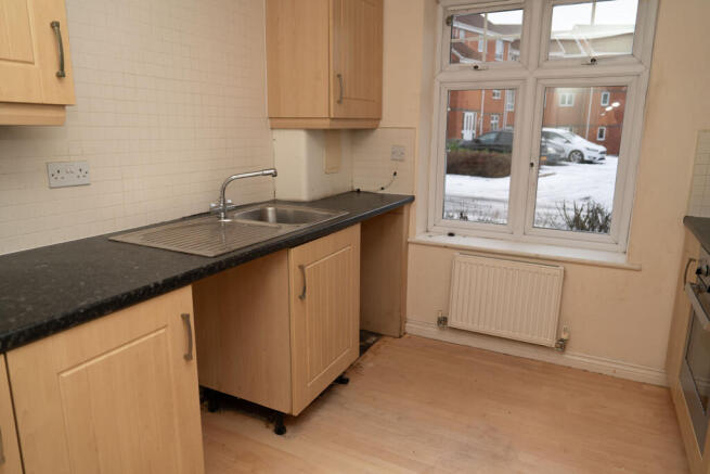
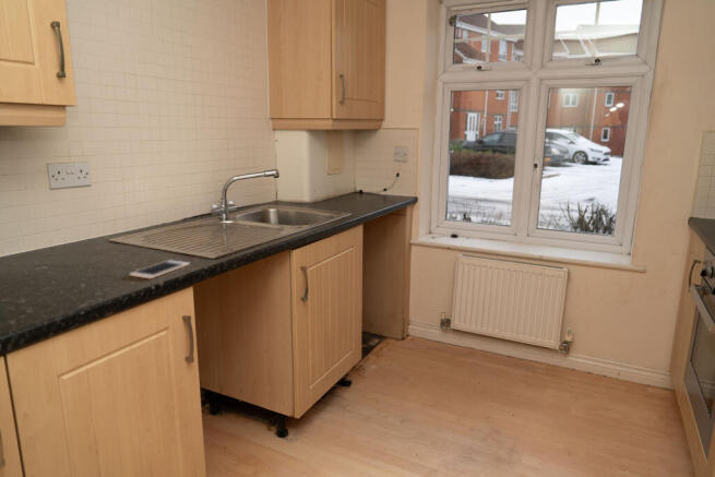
+ cell phone [129,259,191,279]
